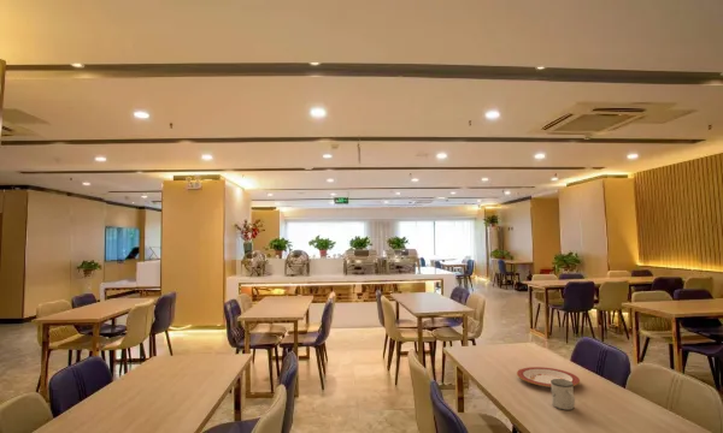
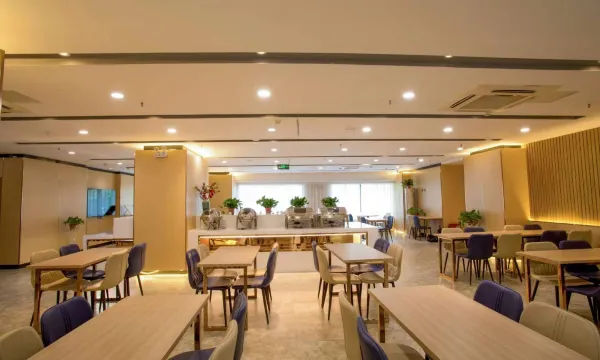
- plate [516,366,581,388]
- mug [551,379,576,411]
